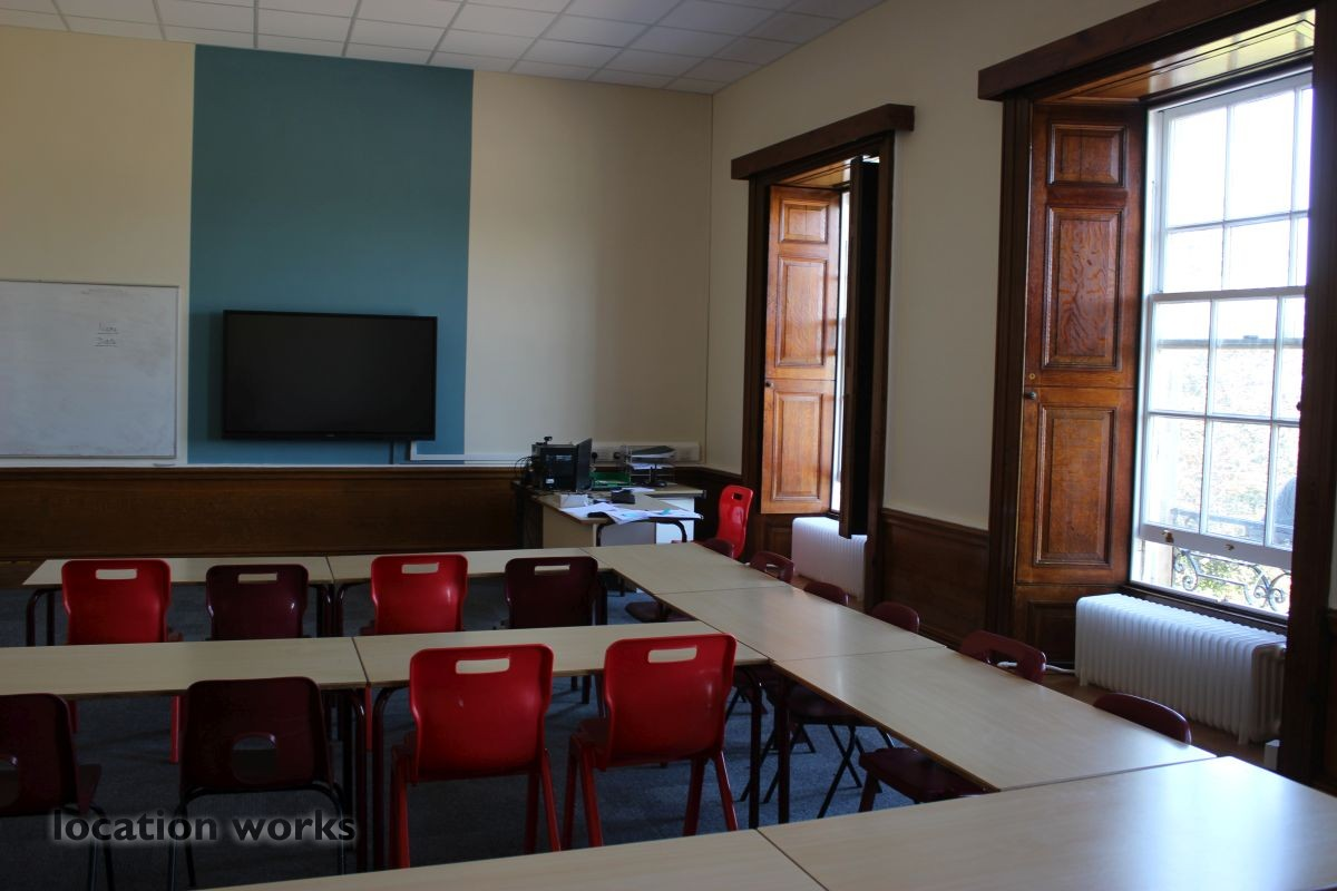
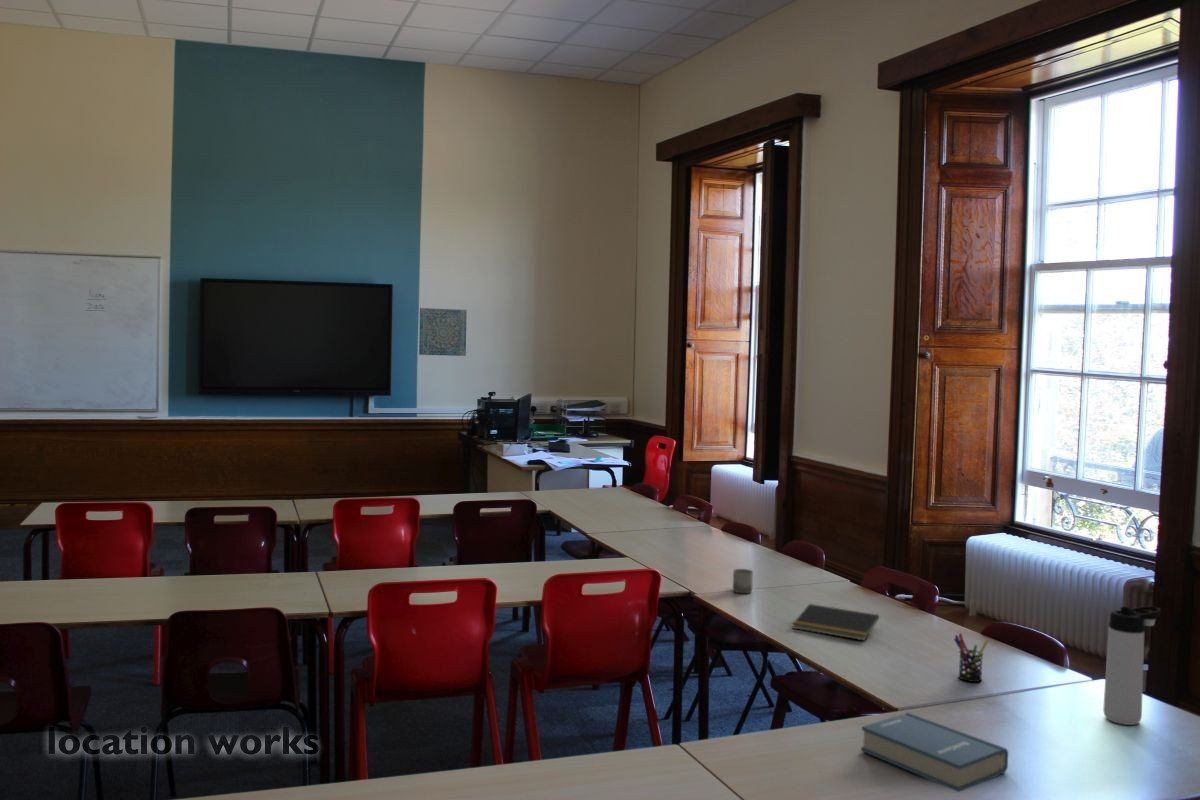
+ pen holder [953,632,989,683]
+ wall art [418,307,468,357]
+ hardback book [860,712,1009,793]
+ thermos bottle [1102,605,1161,726]
+ cup [732,568,754,594]
+ notepad [791,603,880,641]
